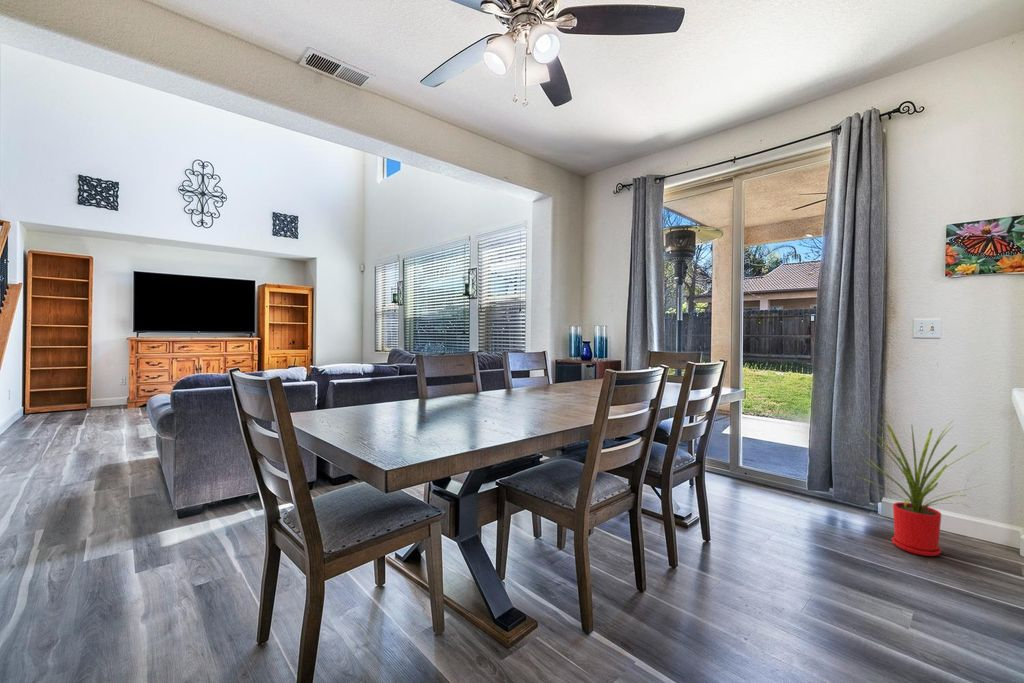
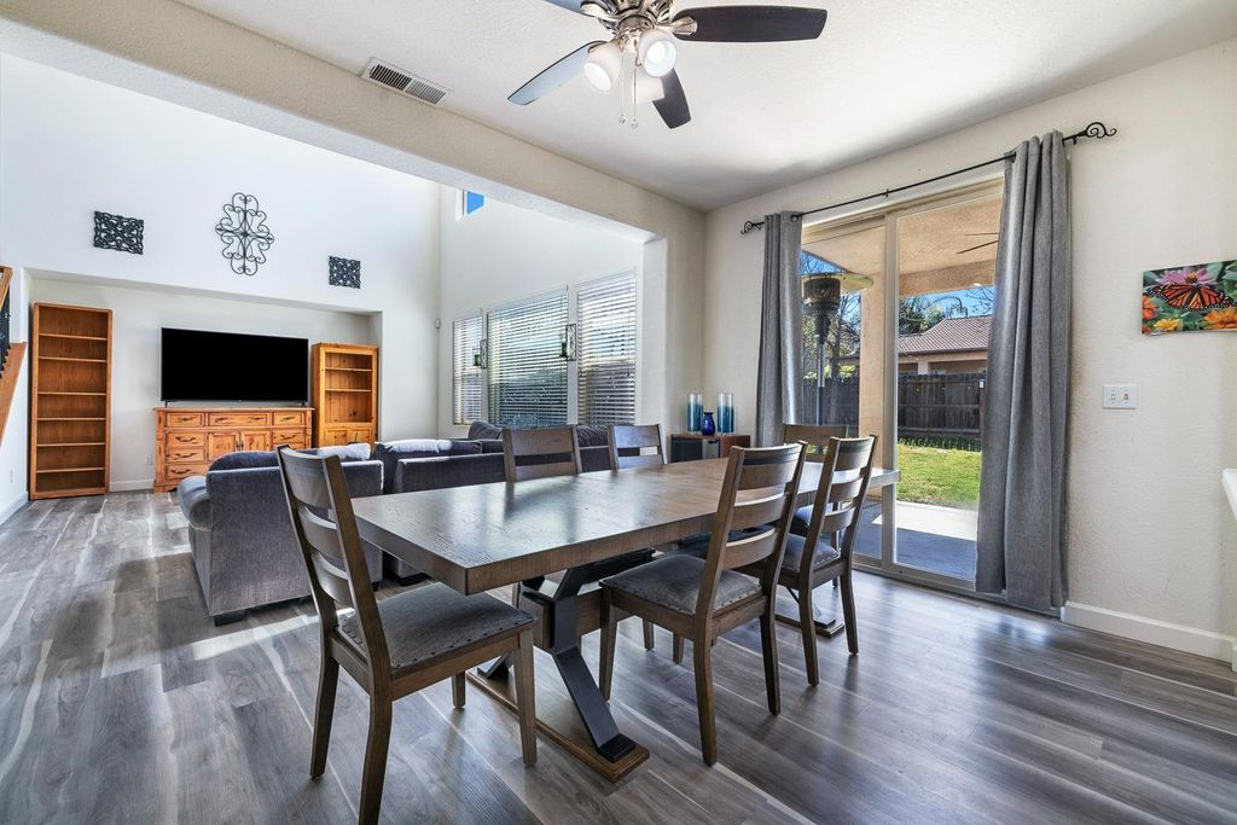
- house plant [855,412,992,557]
